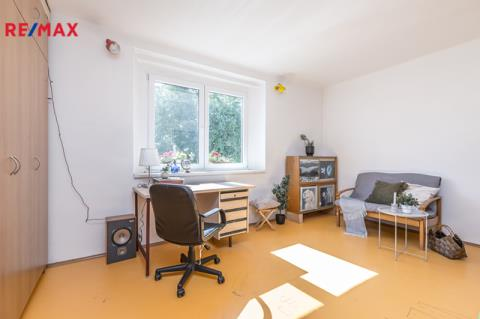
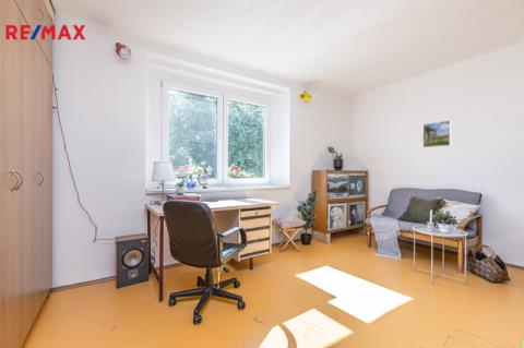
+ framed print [422,119,452,148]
